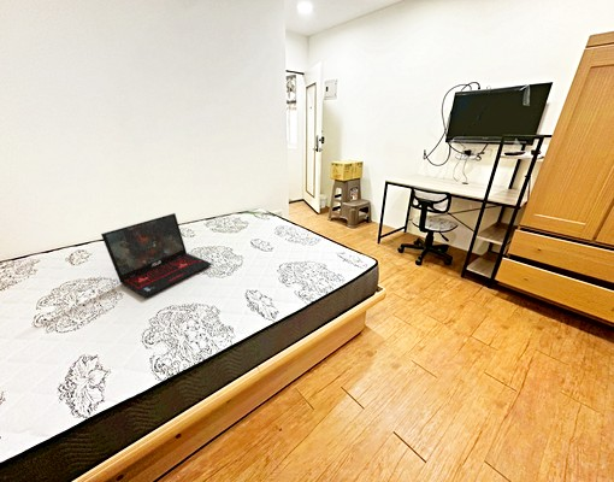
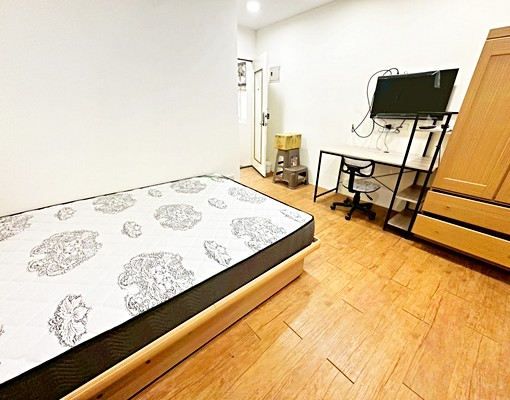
- laptop [100,212,213,299]
